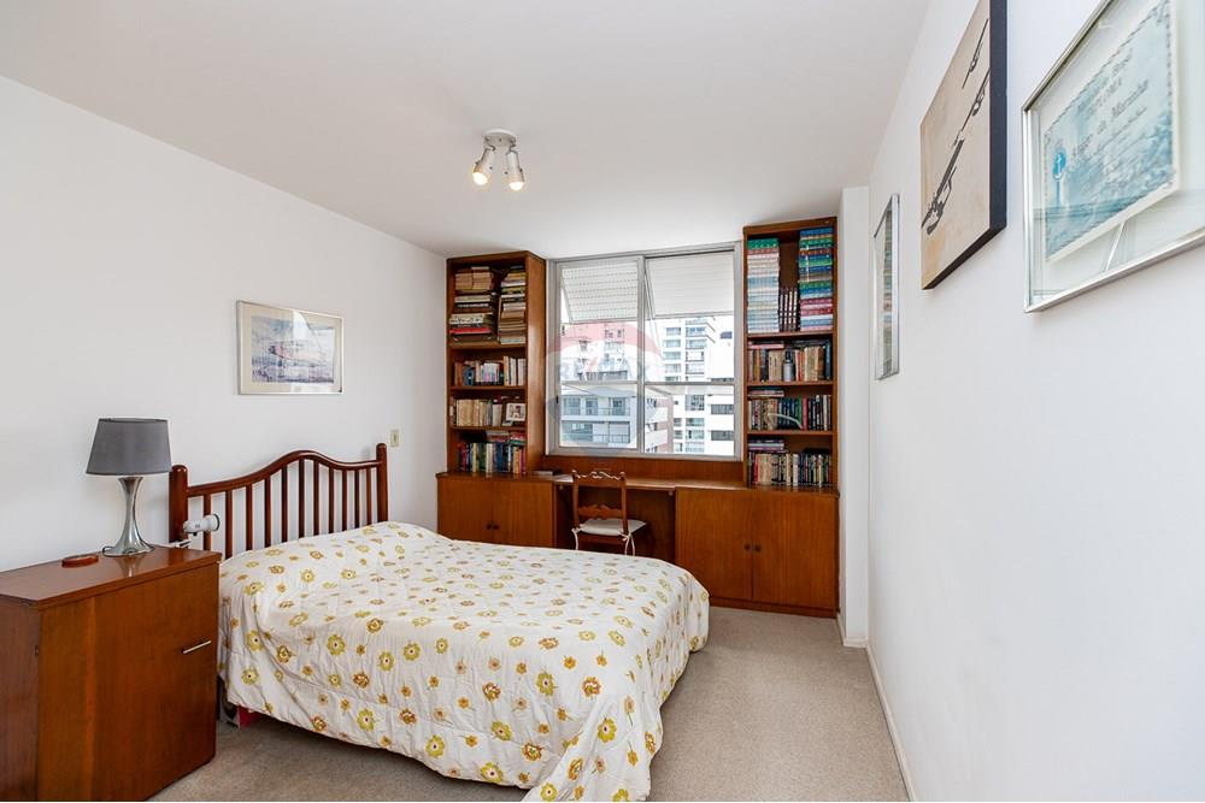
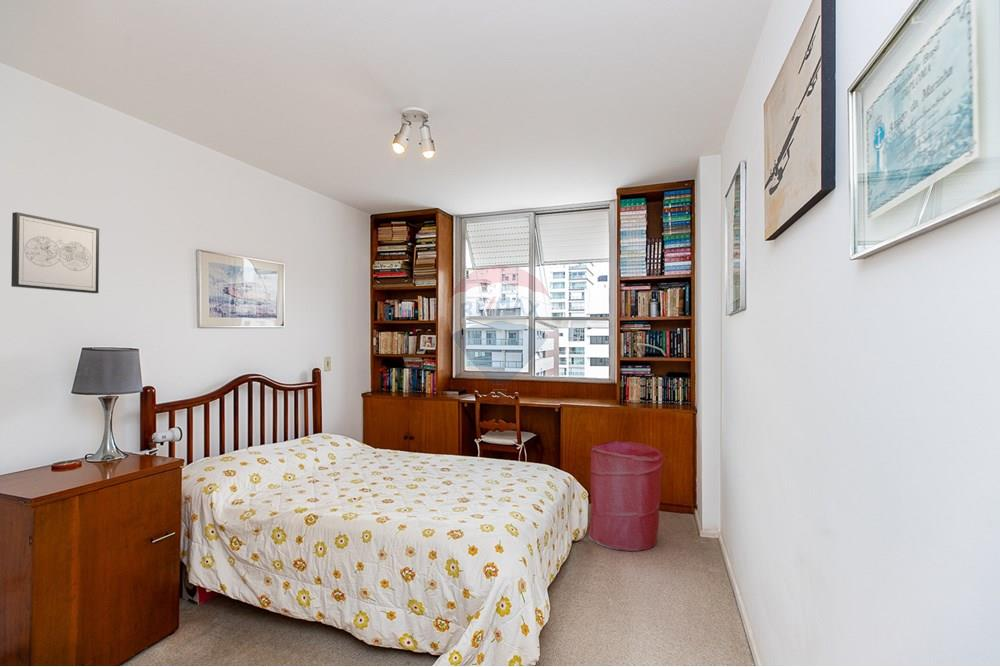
+ wall art [10,211,100,294]
+ laundry hamper [587,440,665,552]
